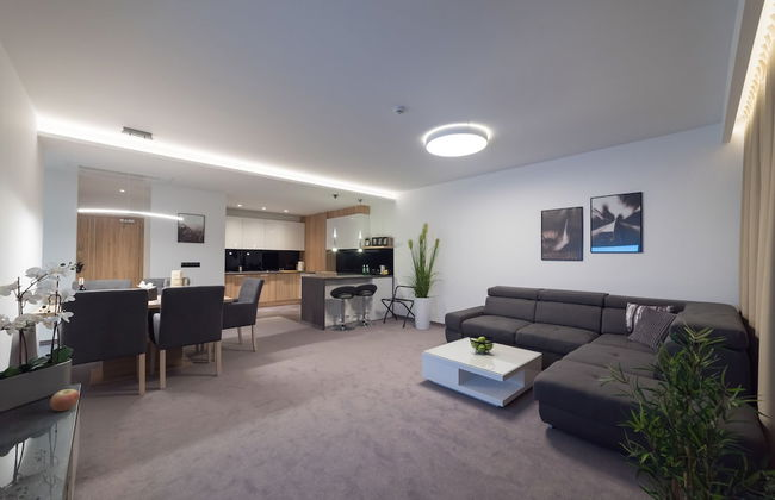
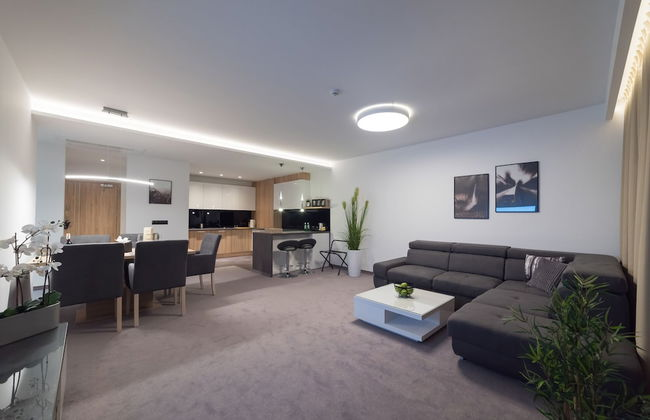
- apple [49,388,80,412]
